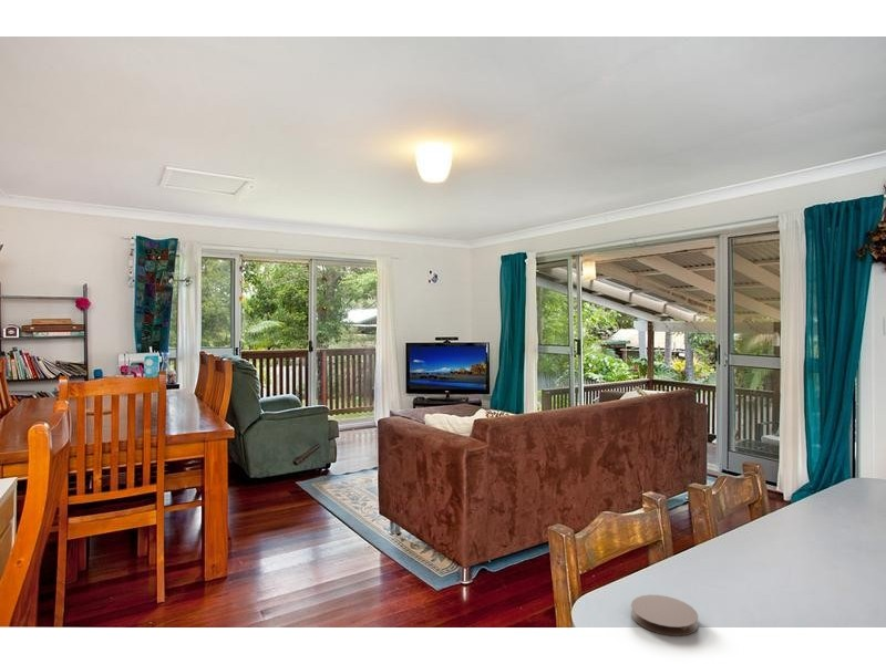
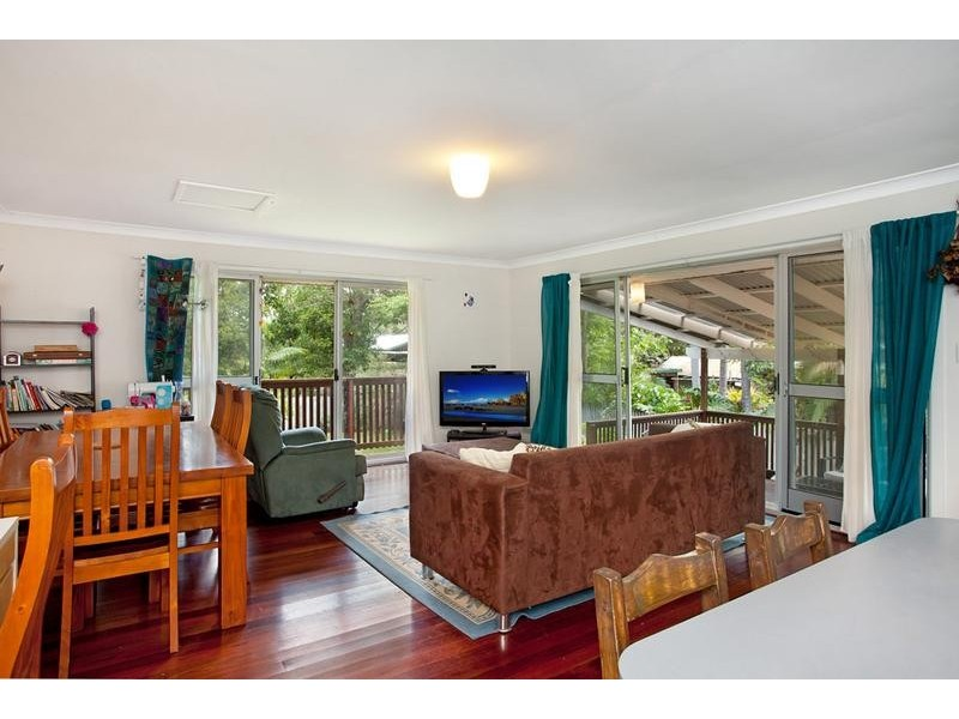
- coaster [630,593,699,637]
